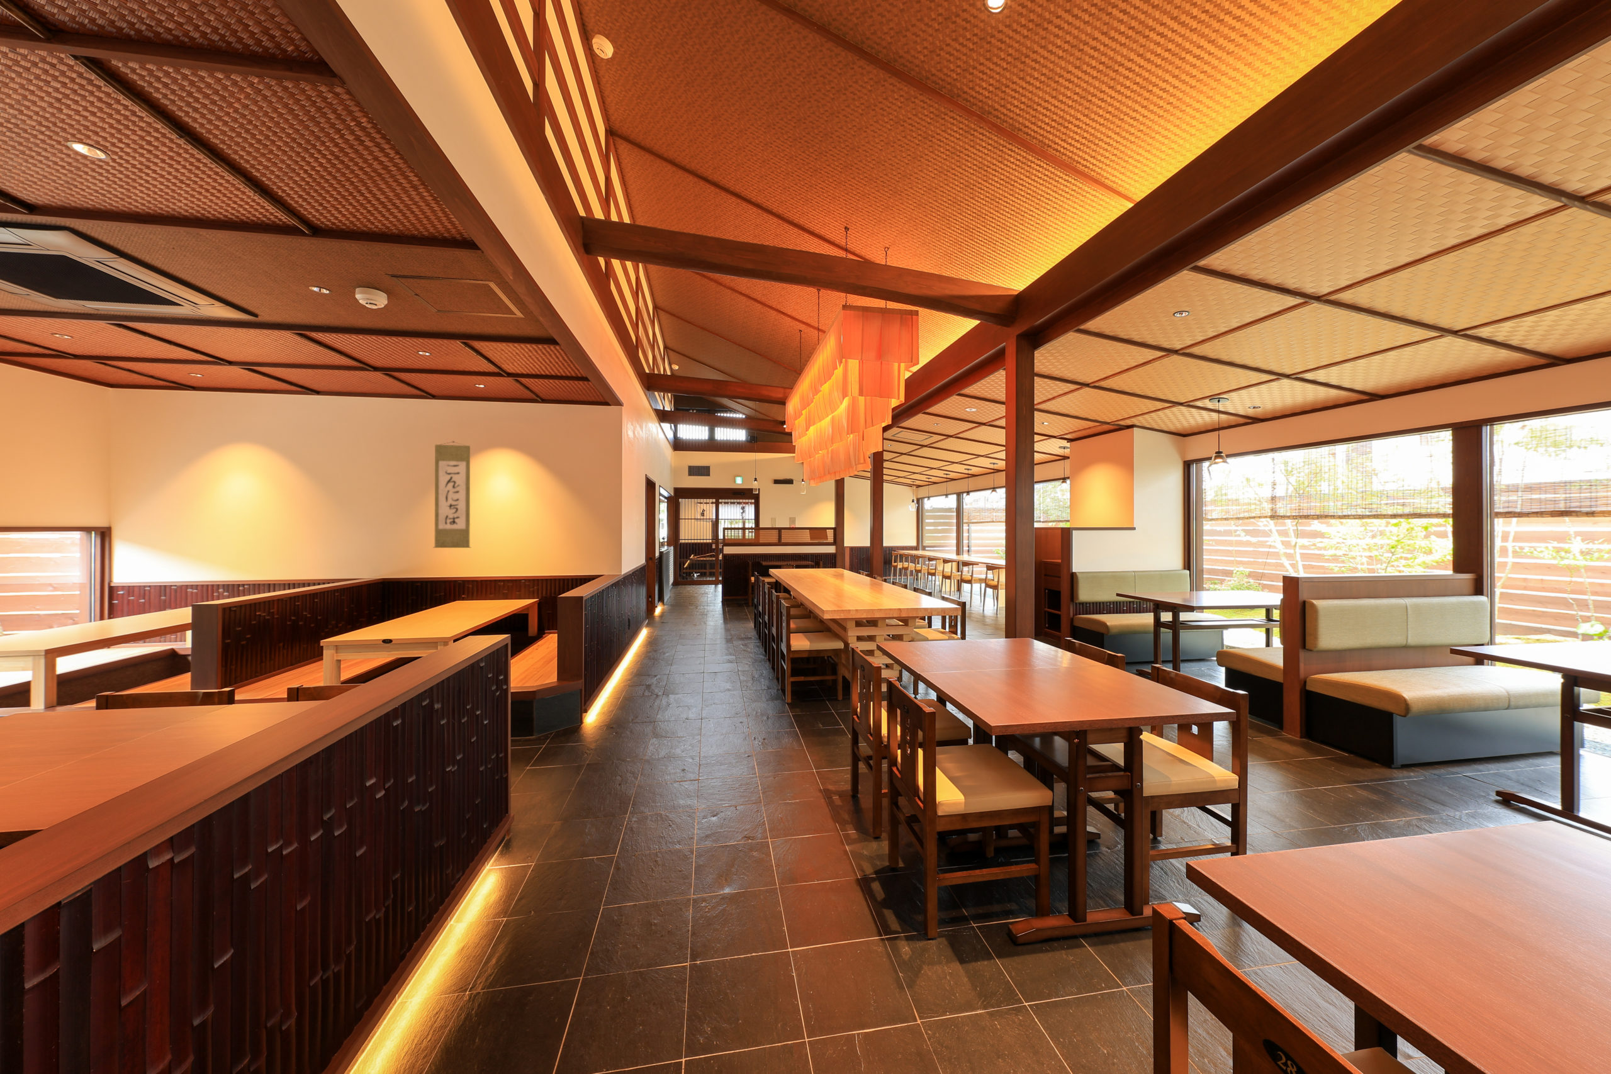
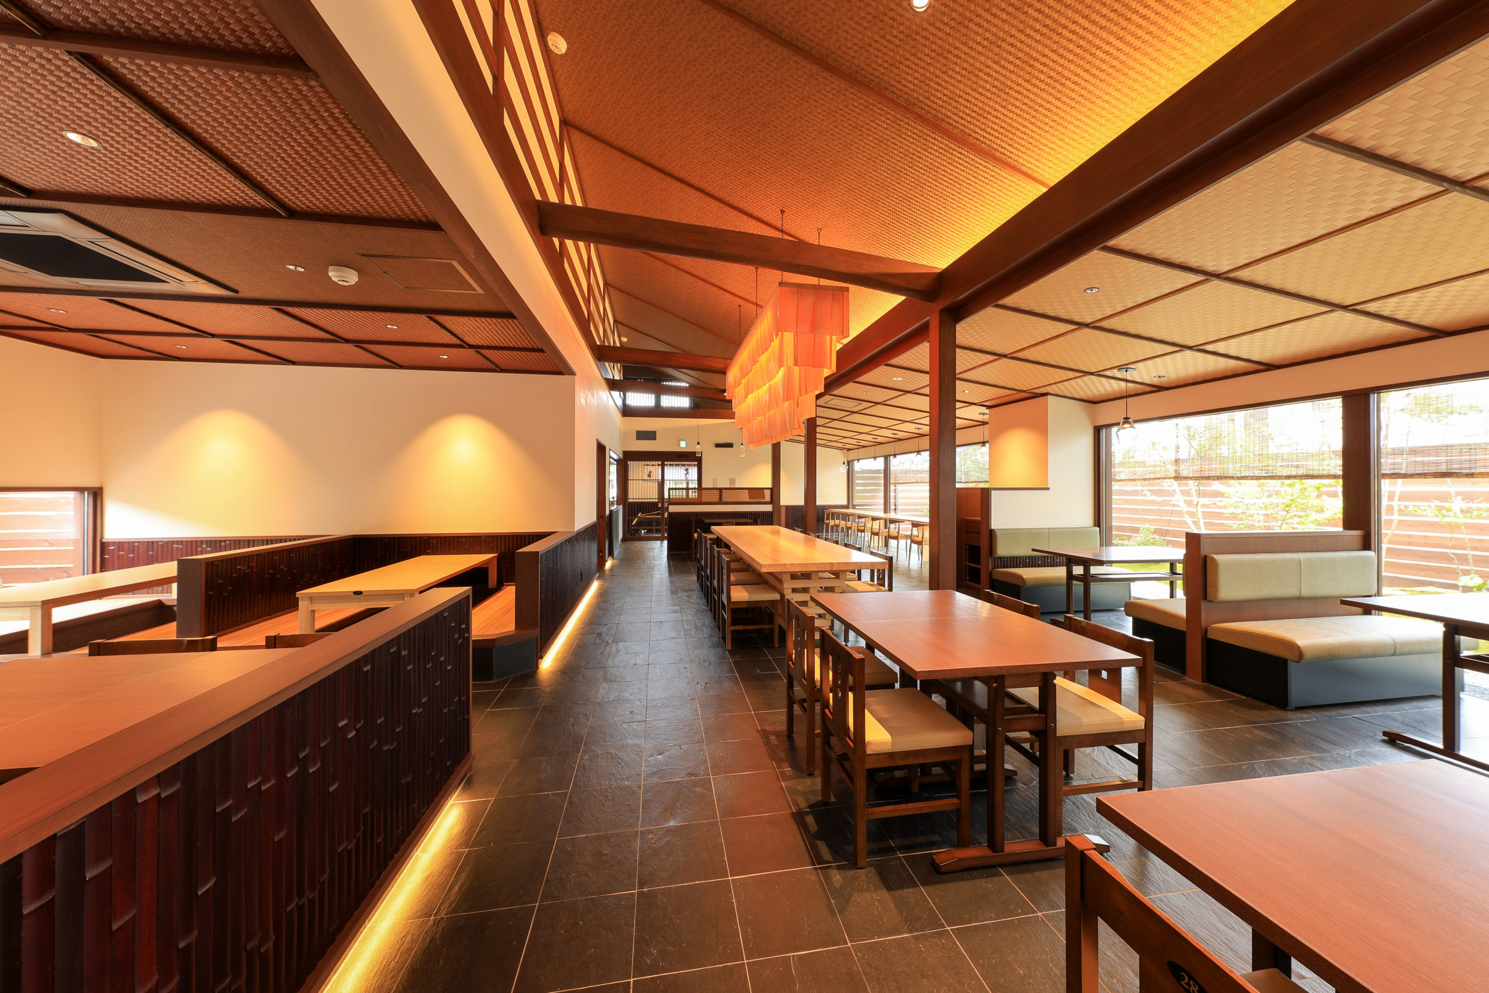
- wall scroll [433,440,471,549]
